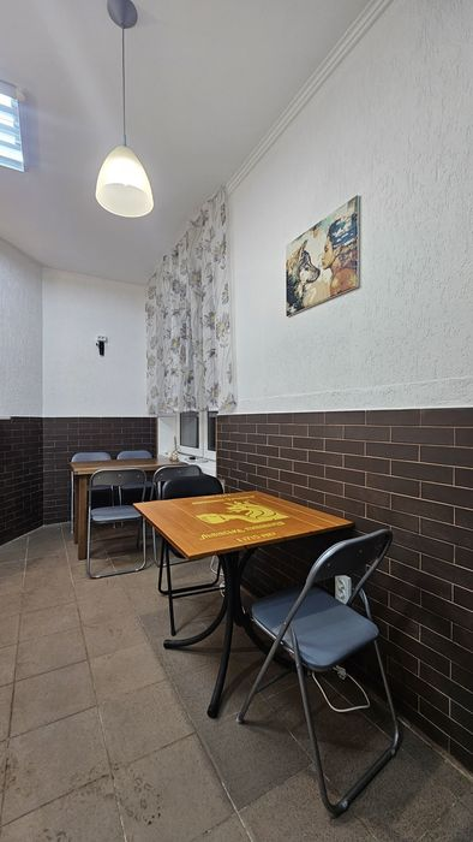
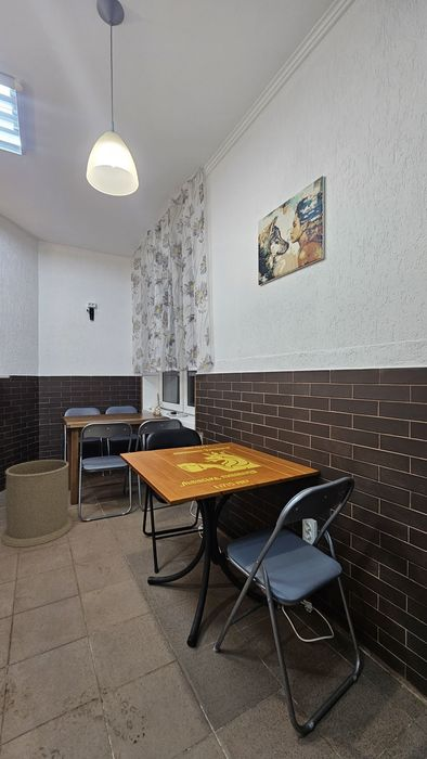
+ trash can [0,459,73,549]
